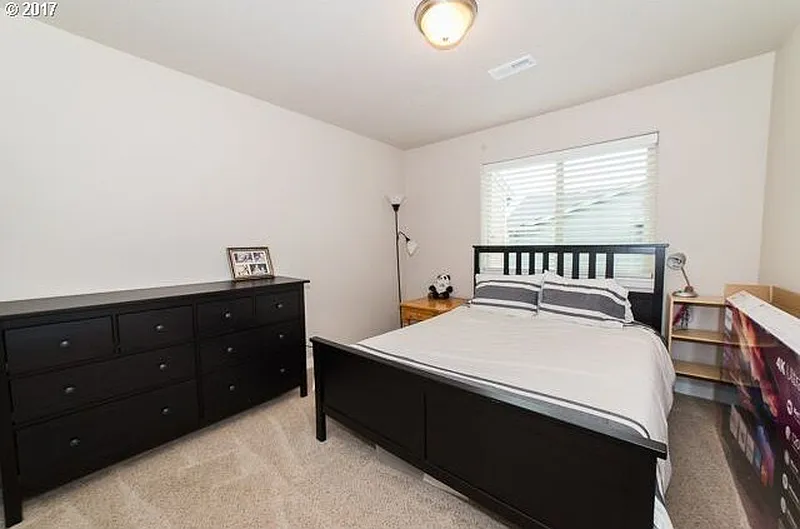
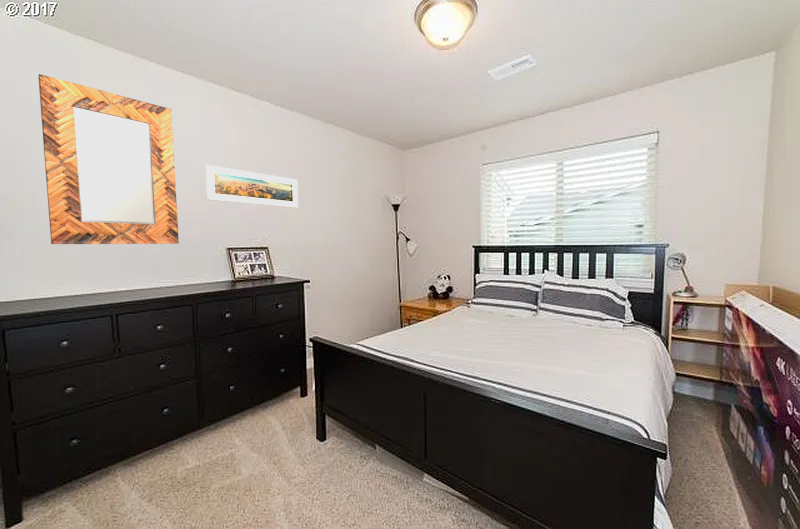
+ home mirror [38,73,180,245]
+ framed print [205,164,299,209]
